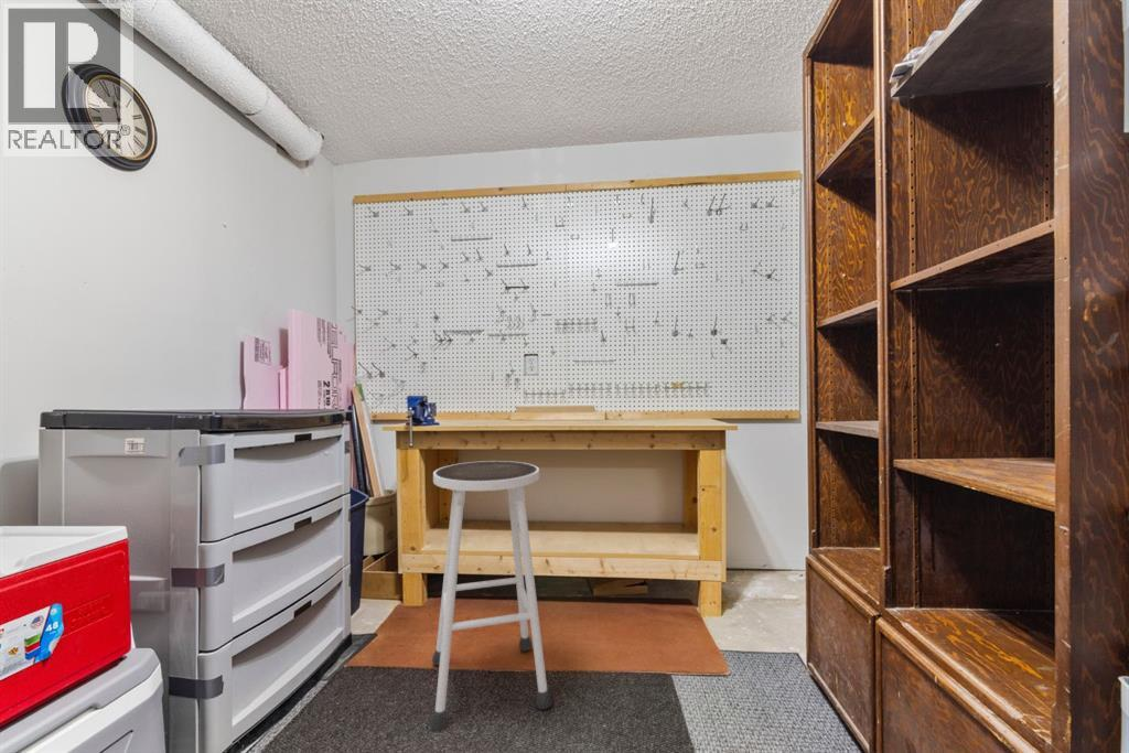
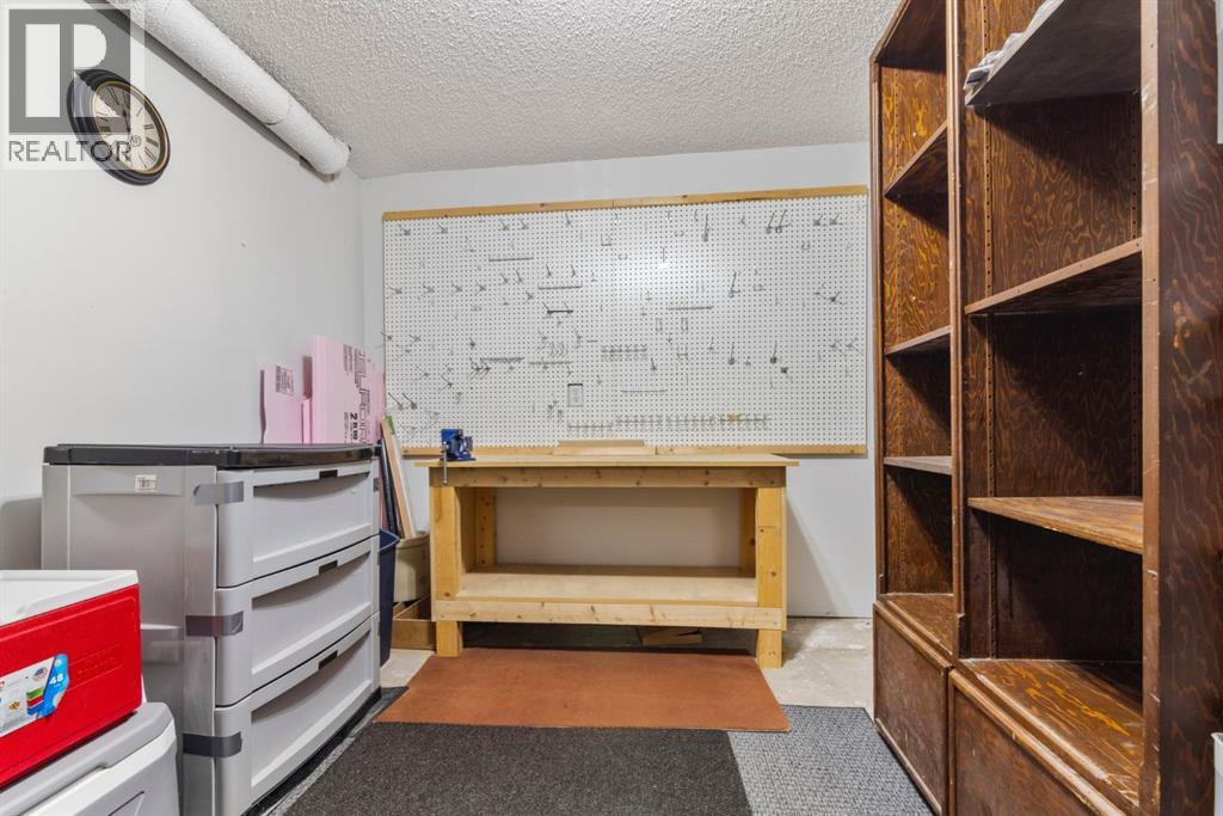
- stool [429,460,553,732]
